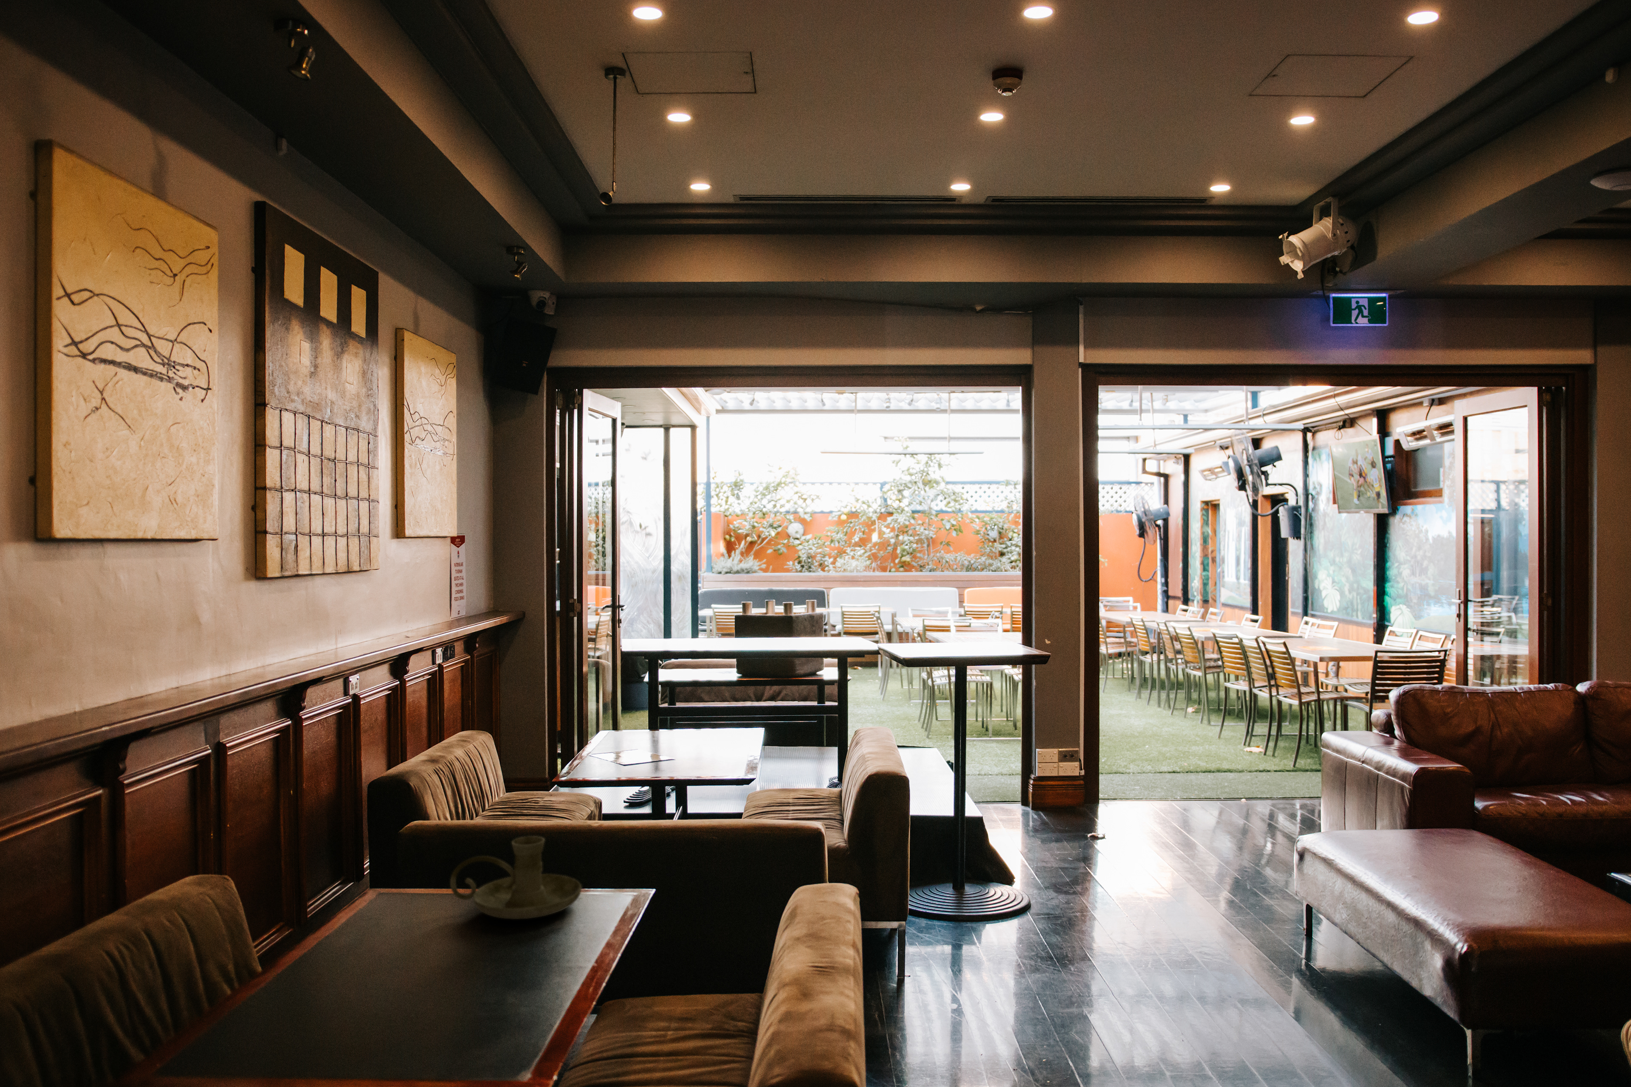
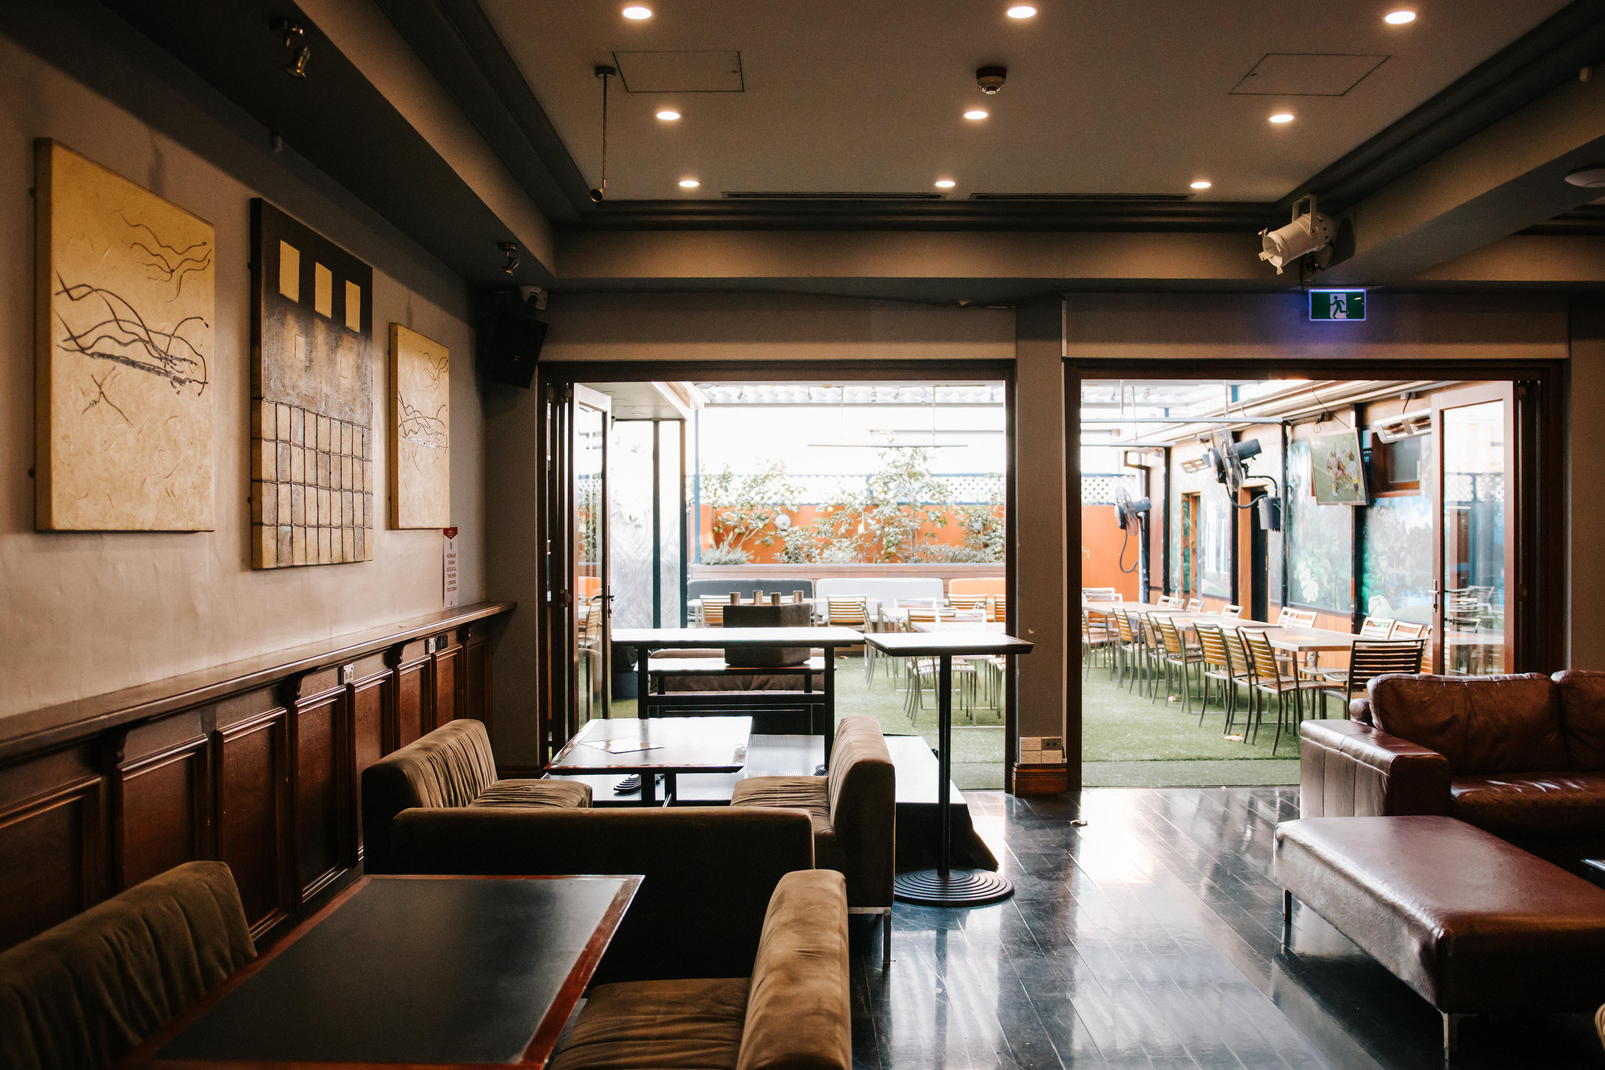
- candle holder [450,836,582,920]
